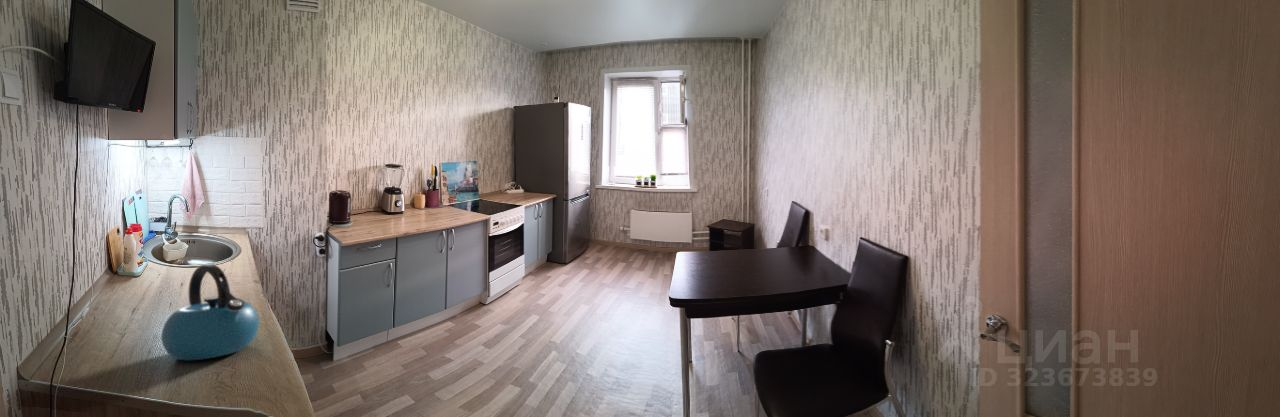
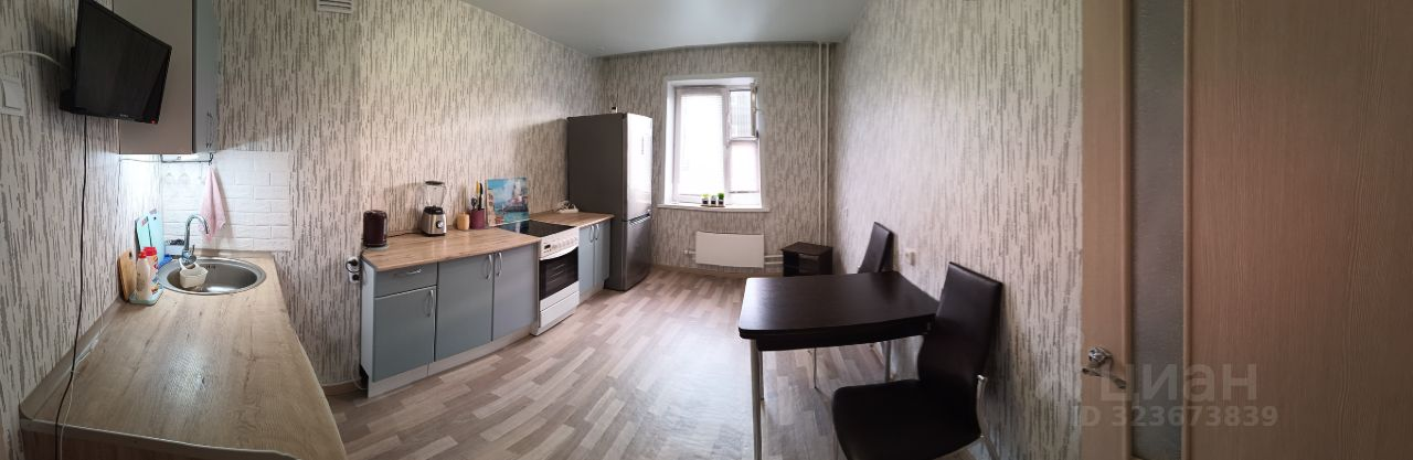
- kettle [160,264,260,361]
